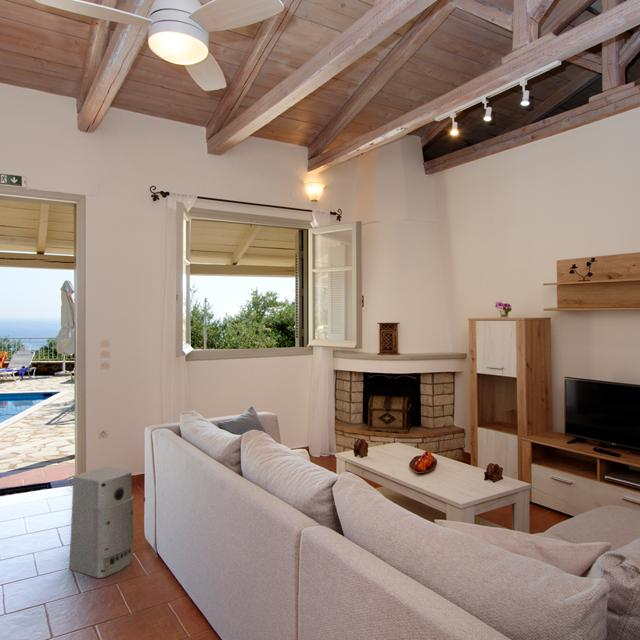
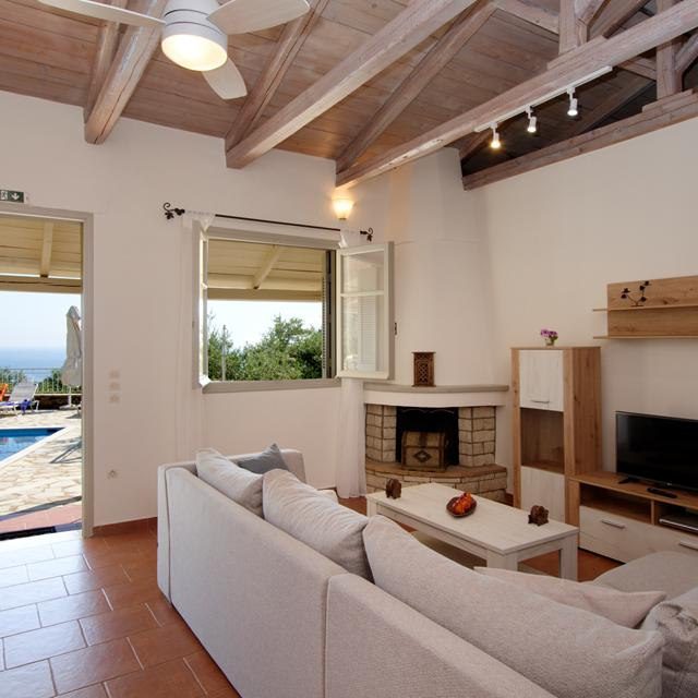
- air purifier [68,466,134,579]
